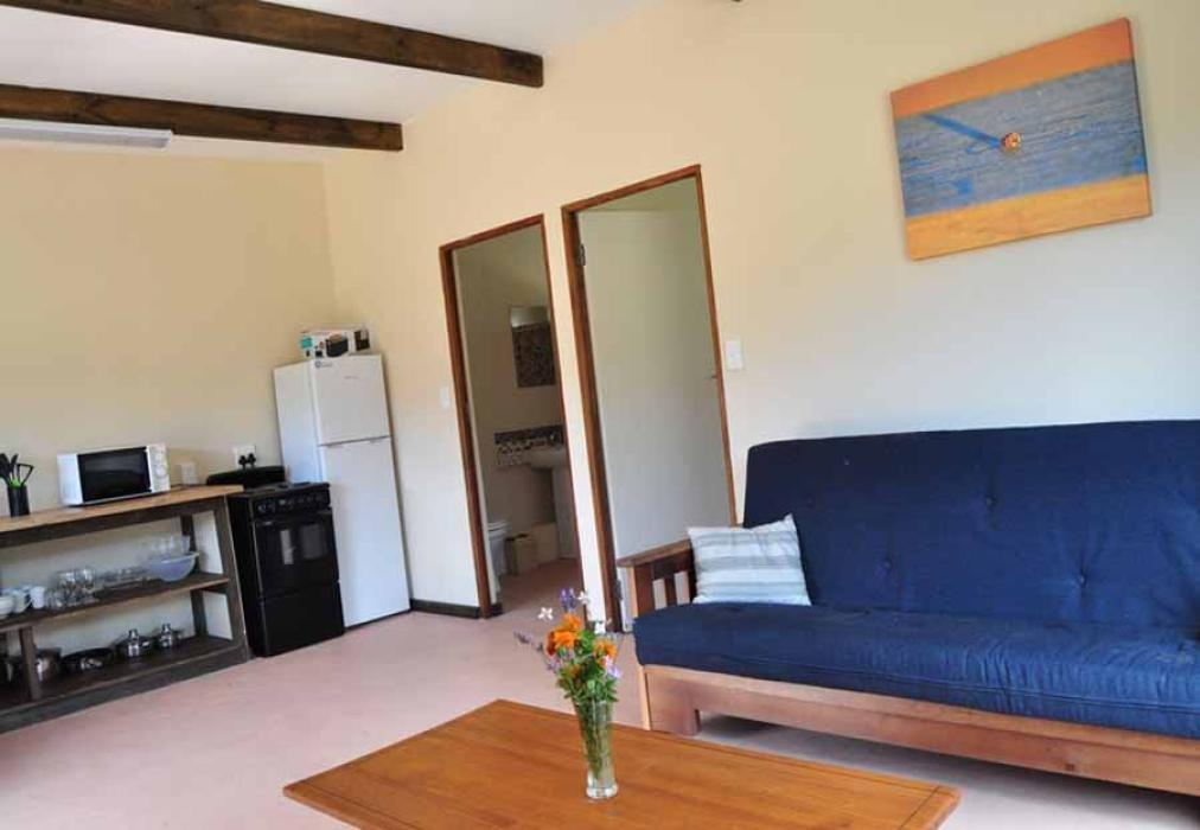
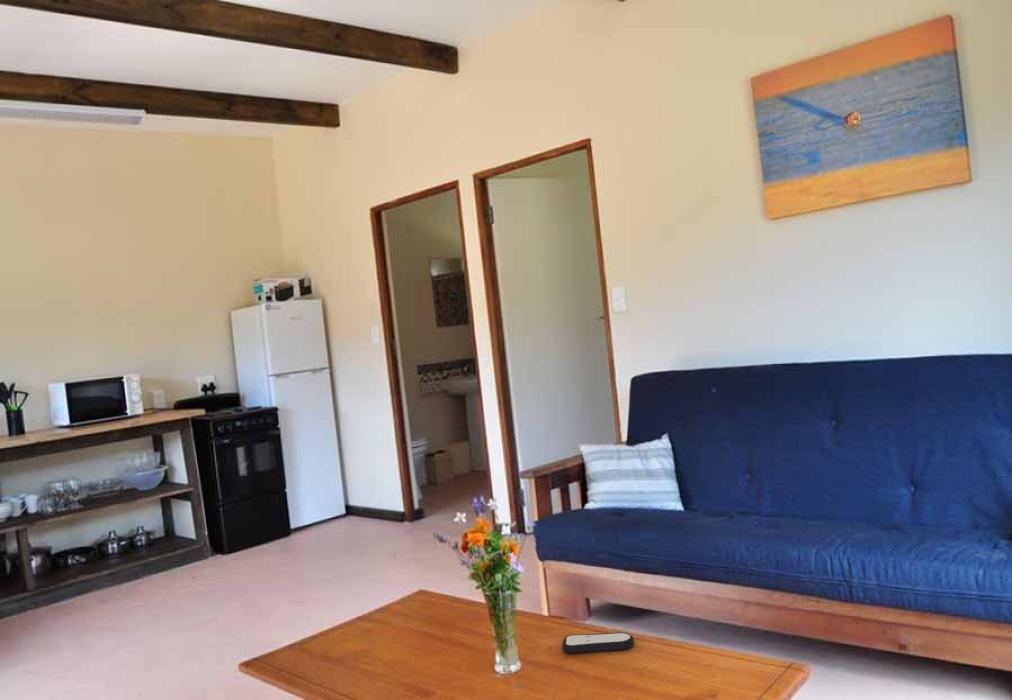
+ remote control [561,631,635,655]
